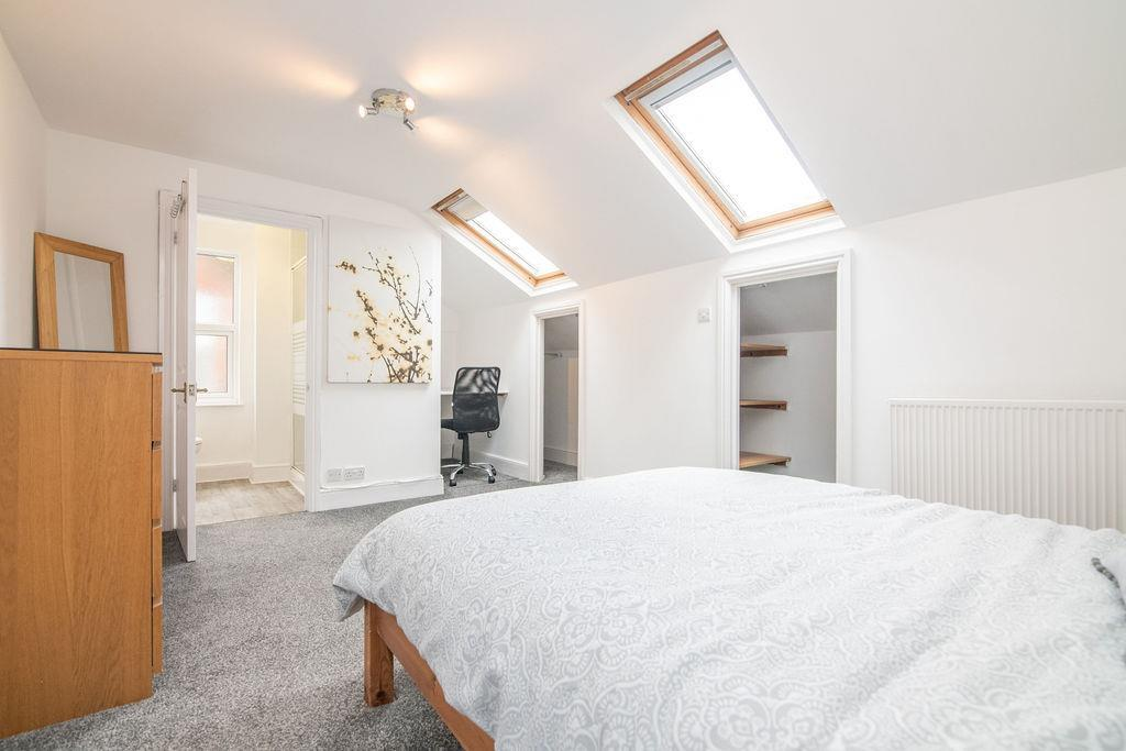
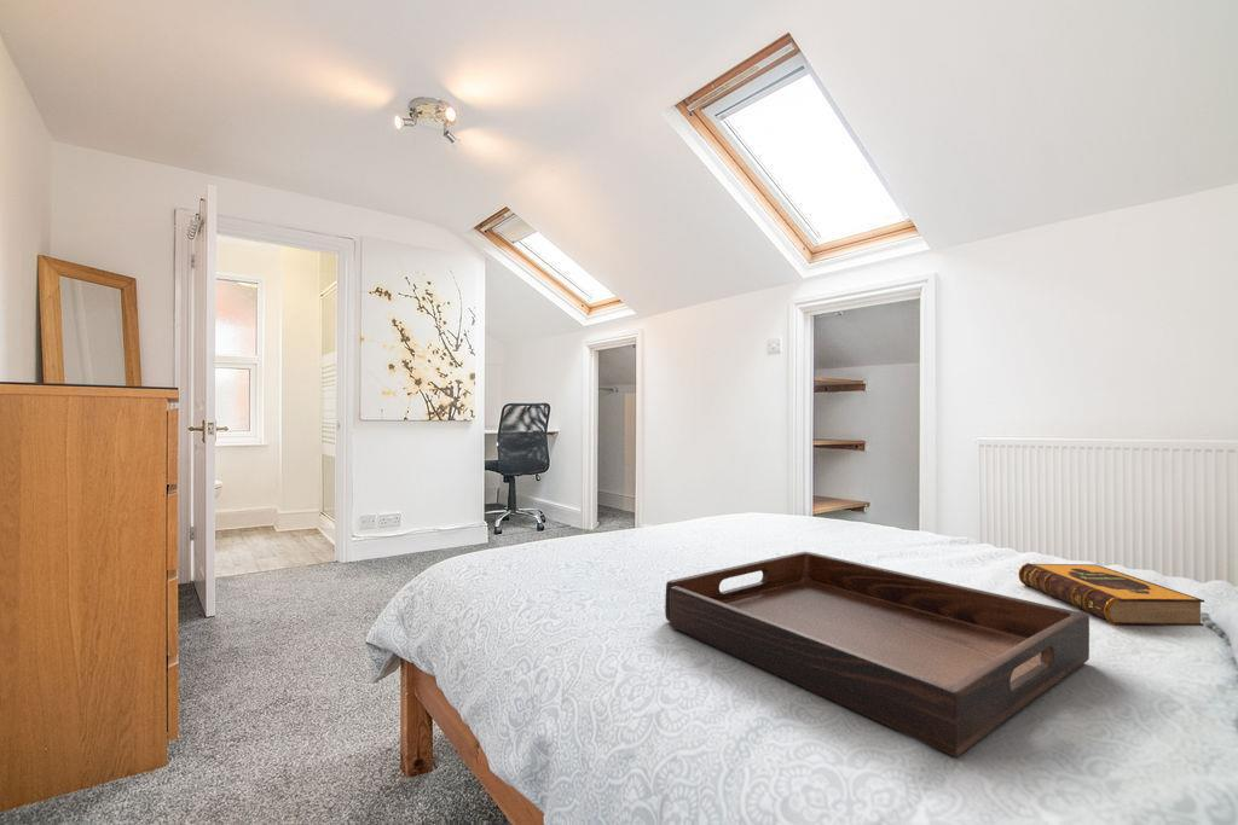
+ serving tray [664,551,1091,757]
+ hardback book [1018,562,1205,627]
